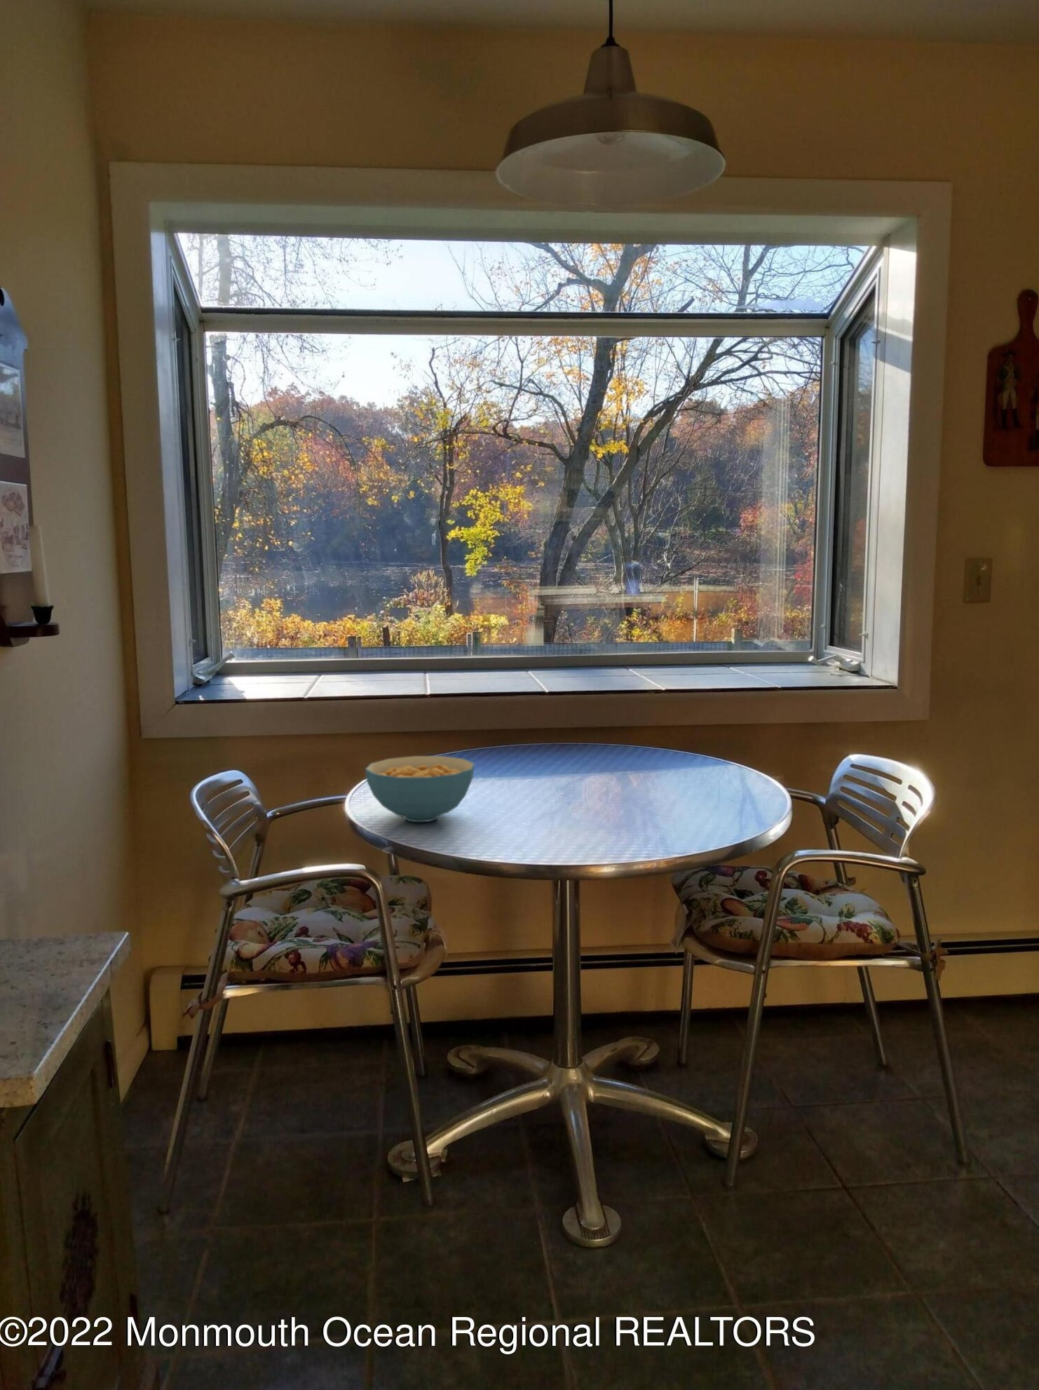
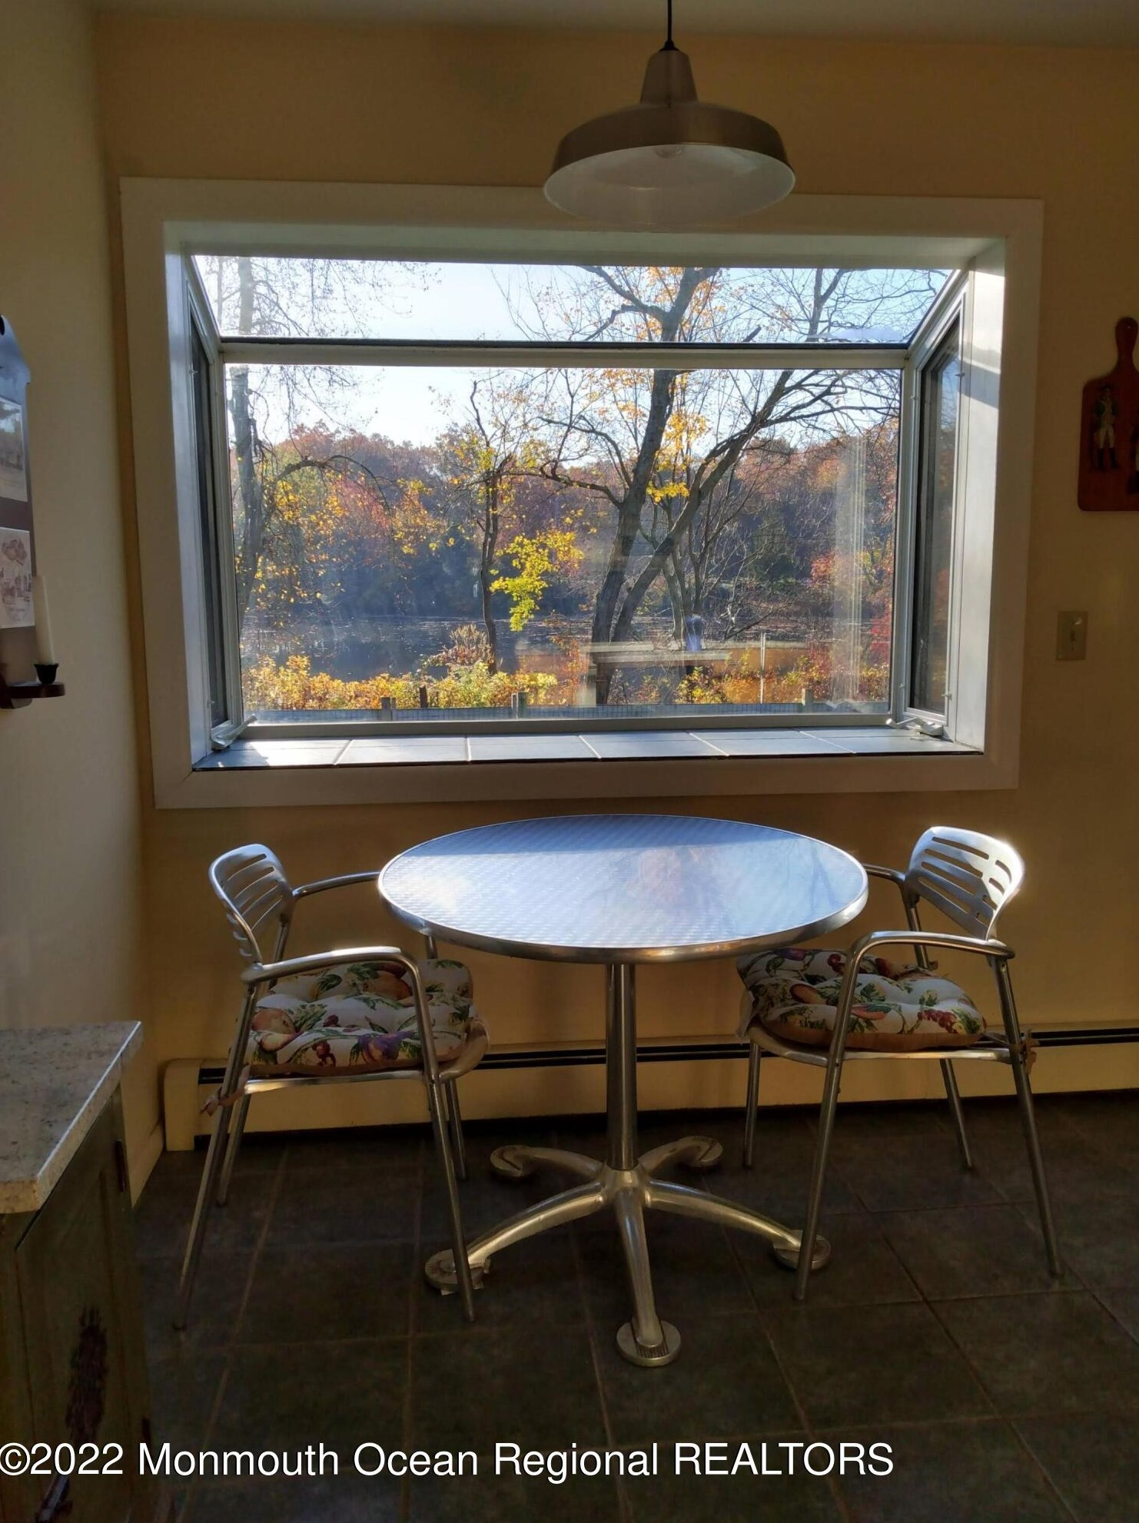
- cereal bowl [365,756,476,822]
